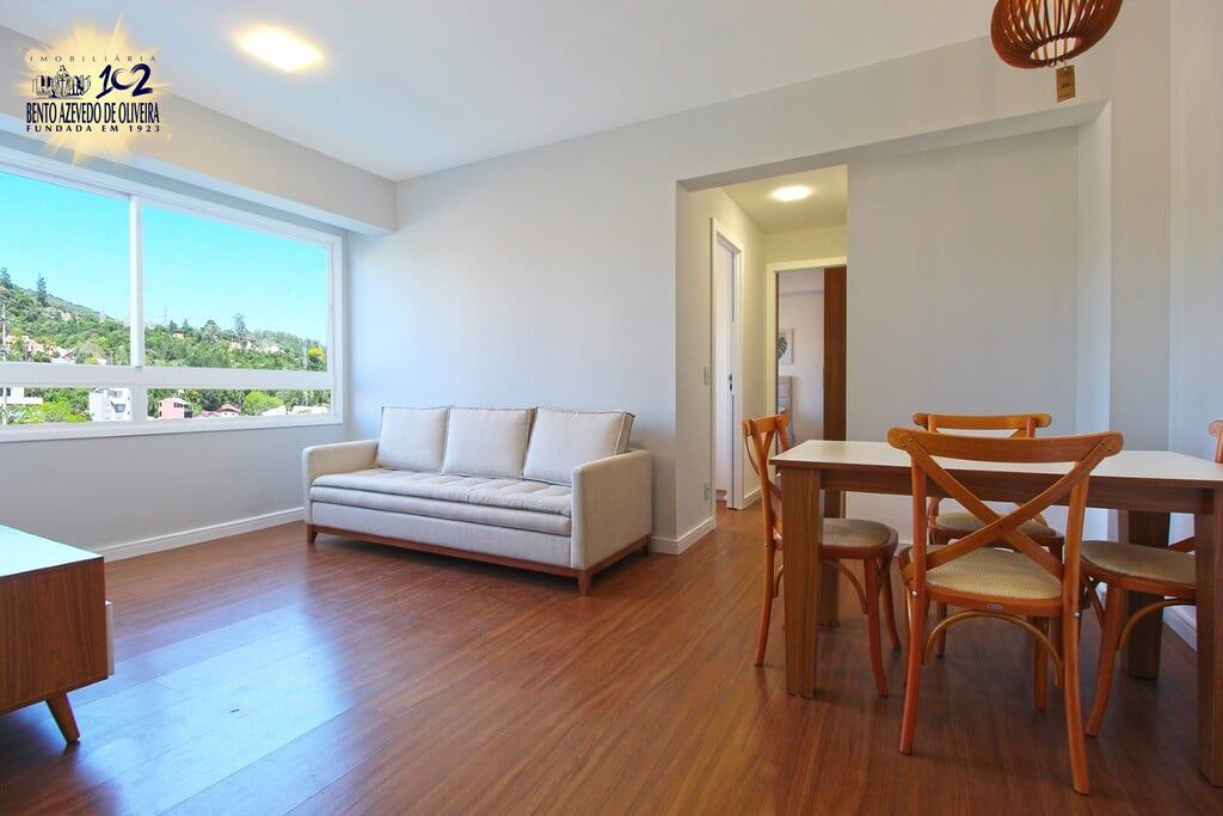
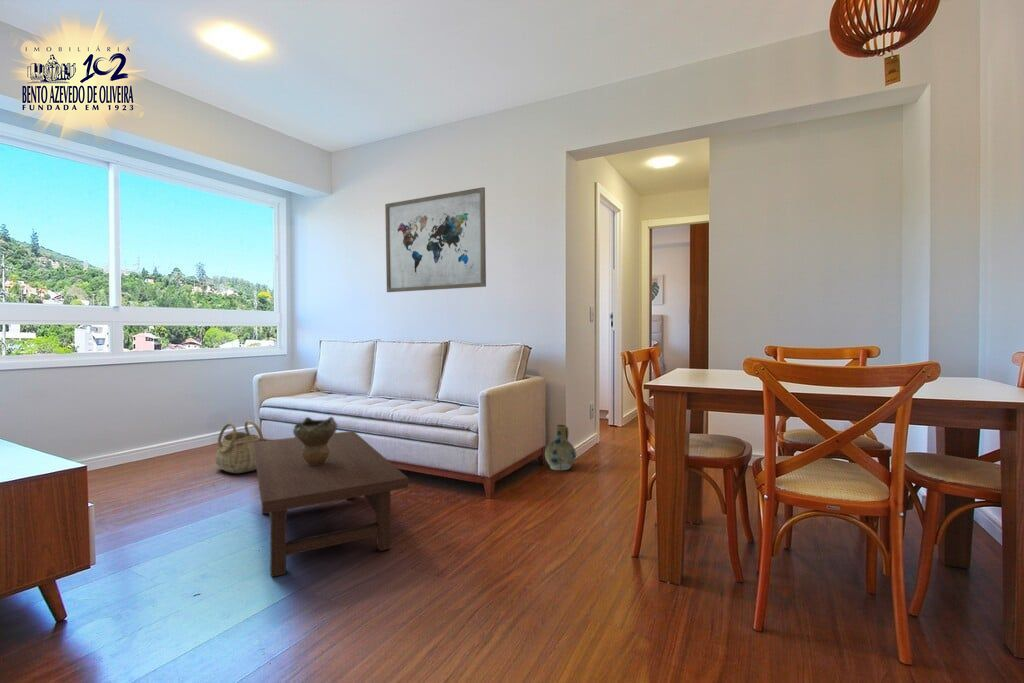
+ decorative bowl [292,416,339,466]
+ wall art [384,186,487,293]
+ ceramic jug [544,424,577,471]
+ basket [214,419,264,474]
+ coffee table [254,430,410,578]
